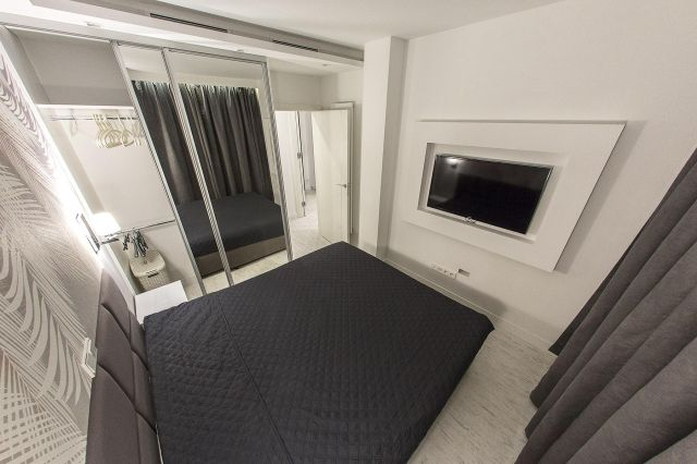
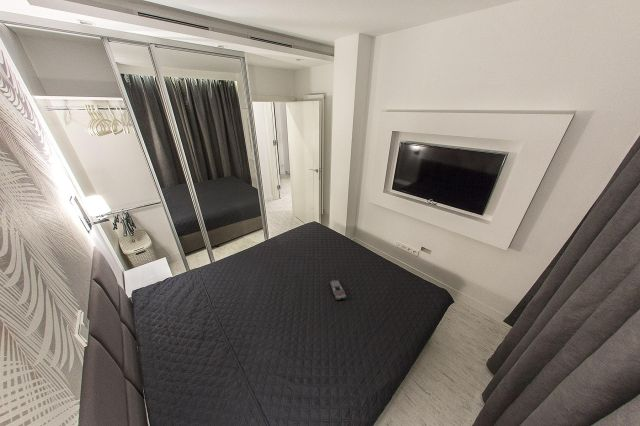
+ remote control [329,279,348,301]
